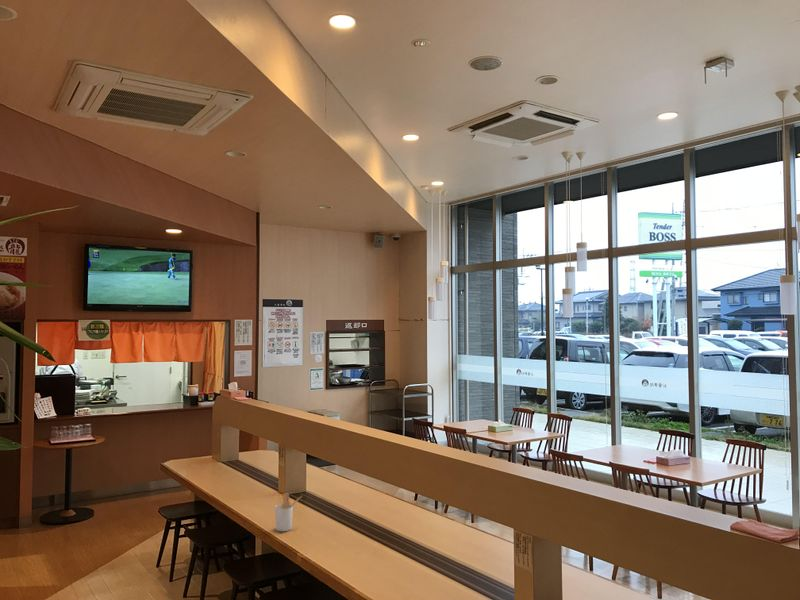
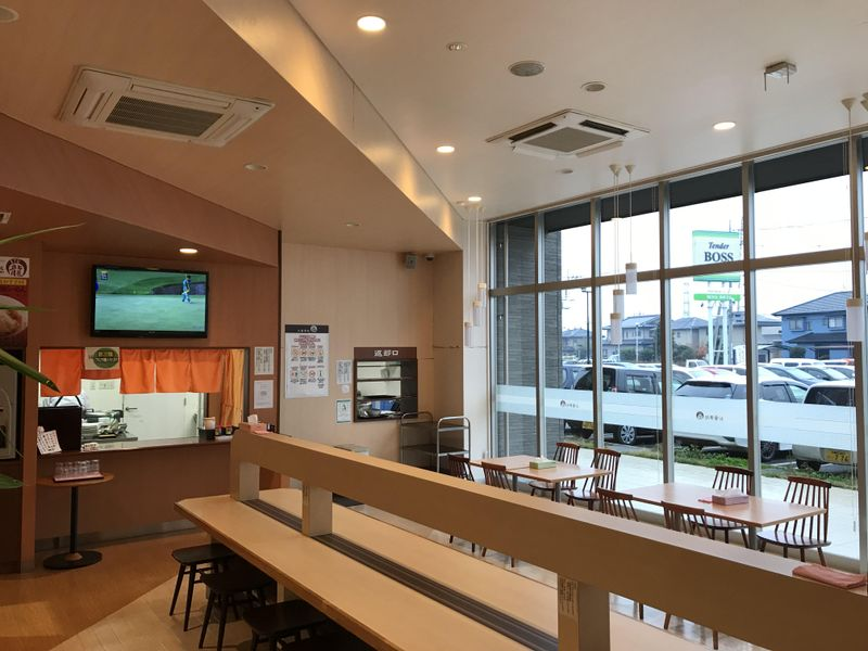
- utensil holder [274,492,303,532]
